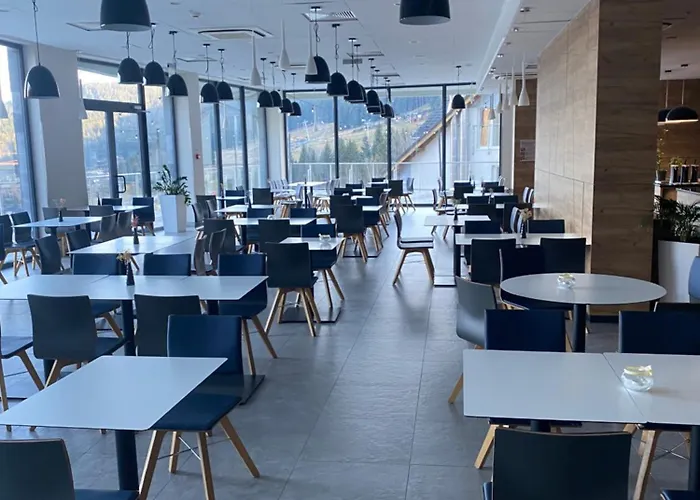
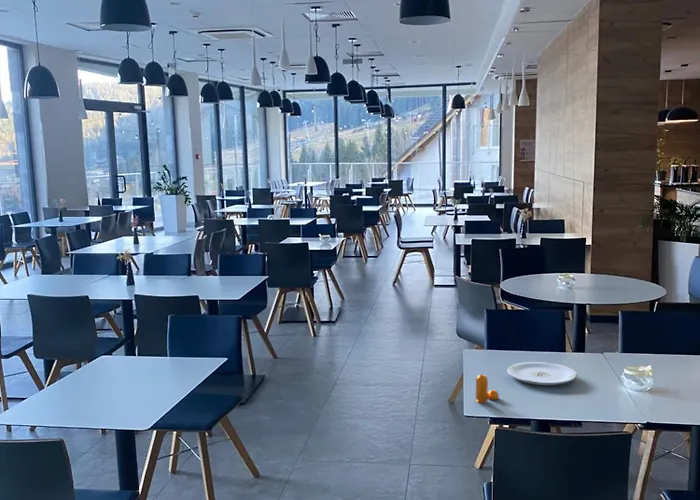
+ plate [506,361,578,386]
+ pepper shaker [475,373,500,404]
